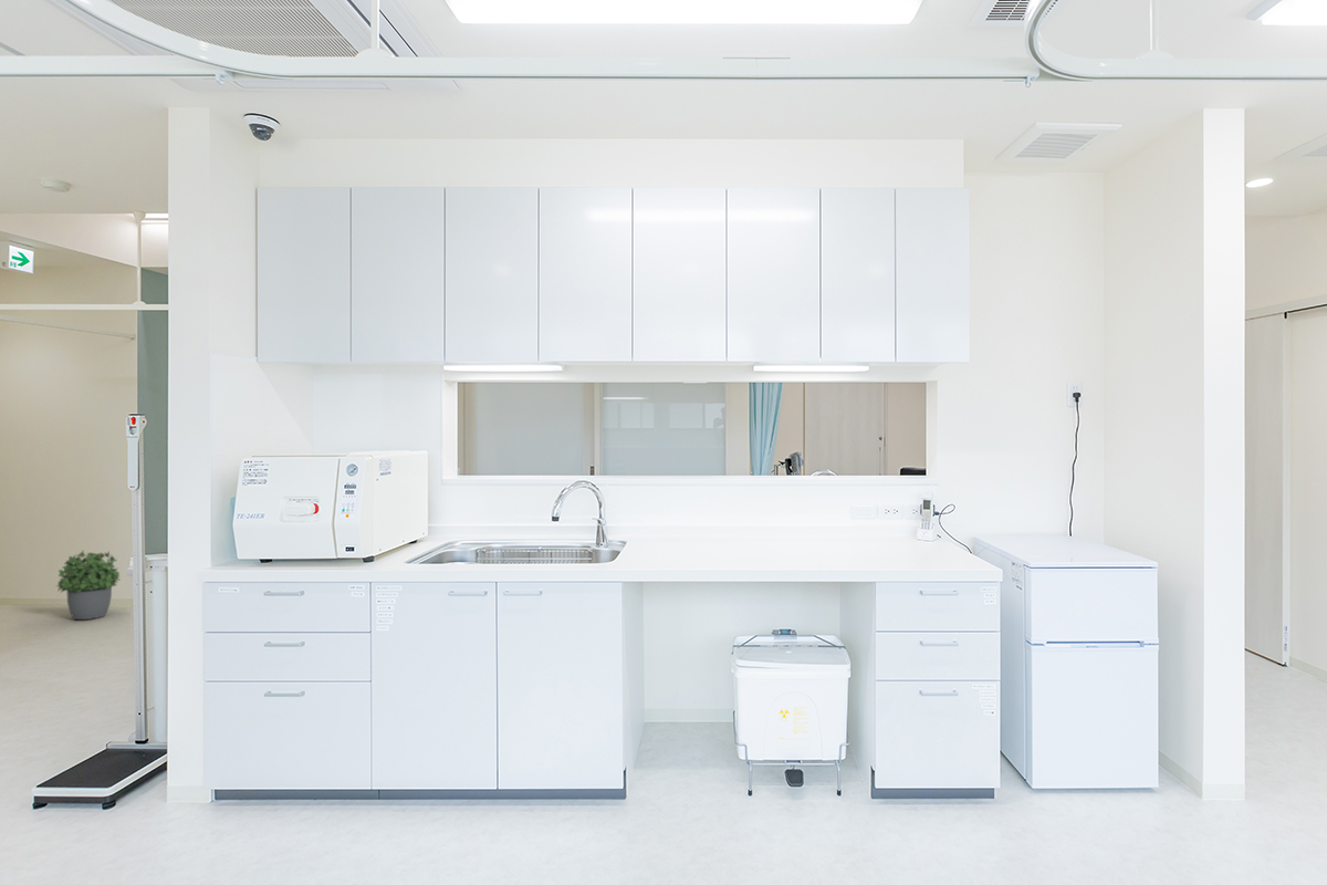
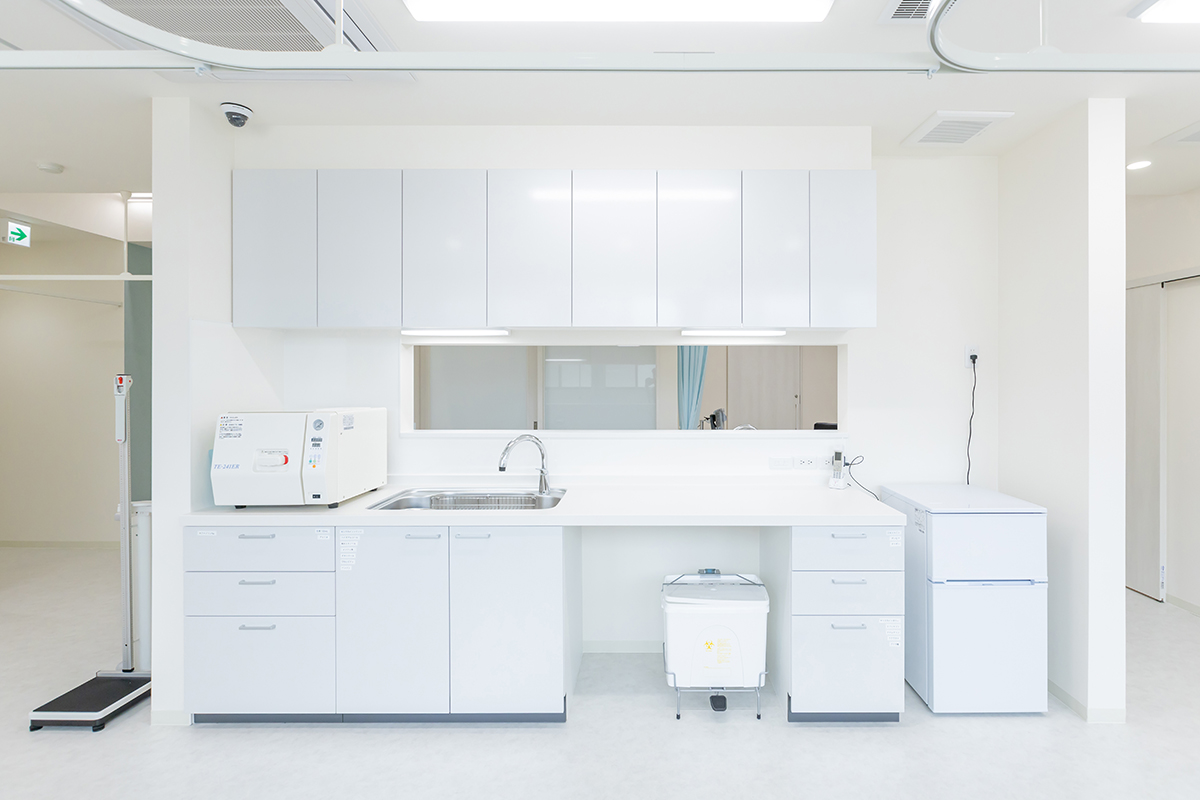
- potted plant [55,550,121,621]
